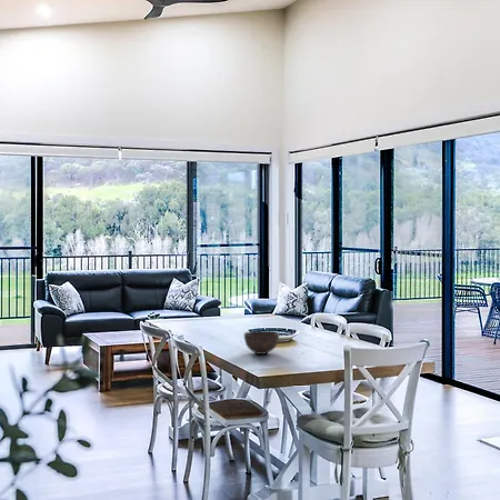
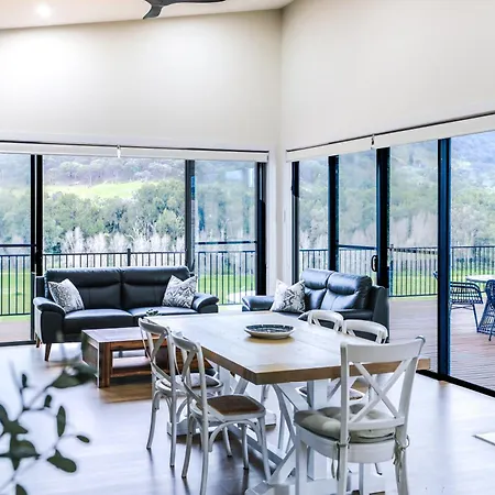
- bowl [243,330,280,356]
